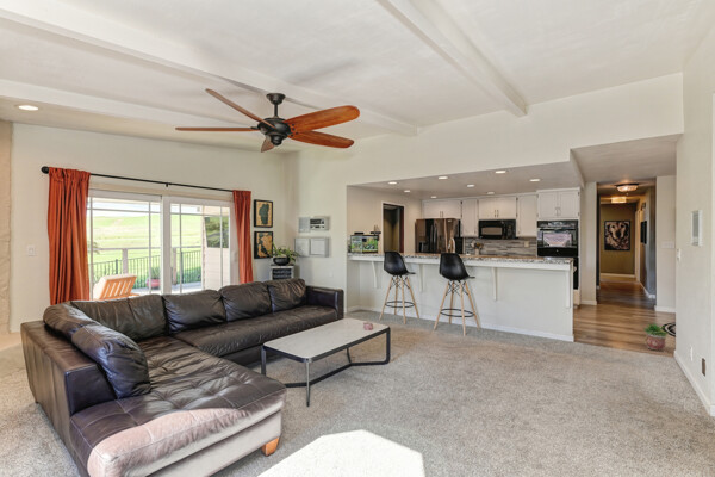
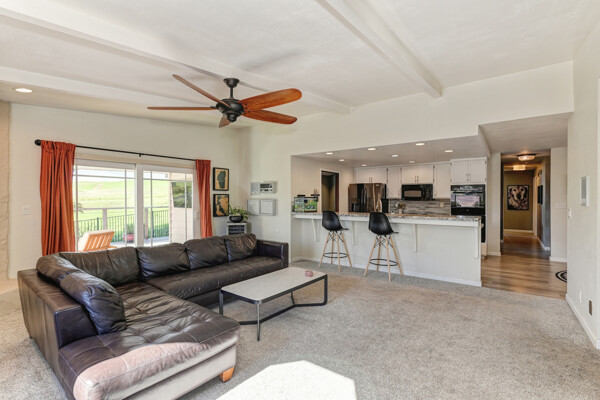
- potted plant [642,322,670,352]
